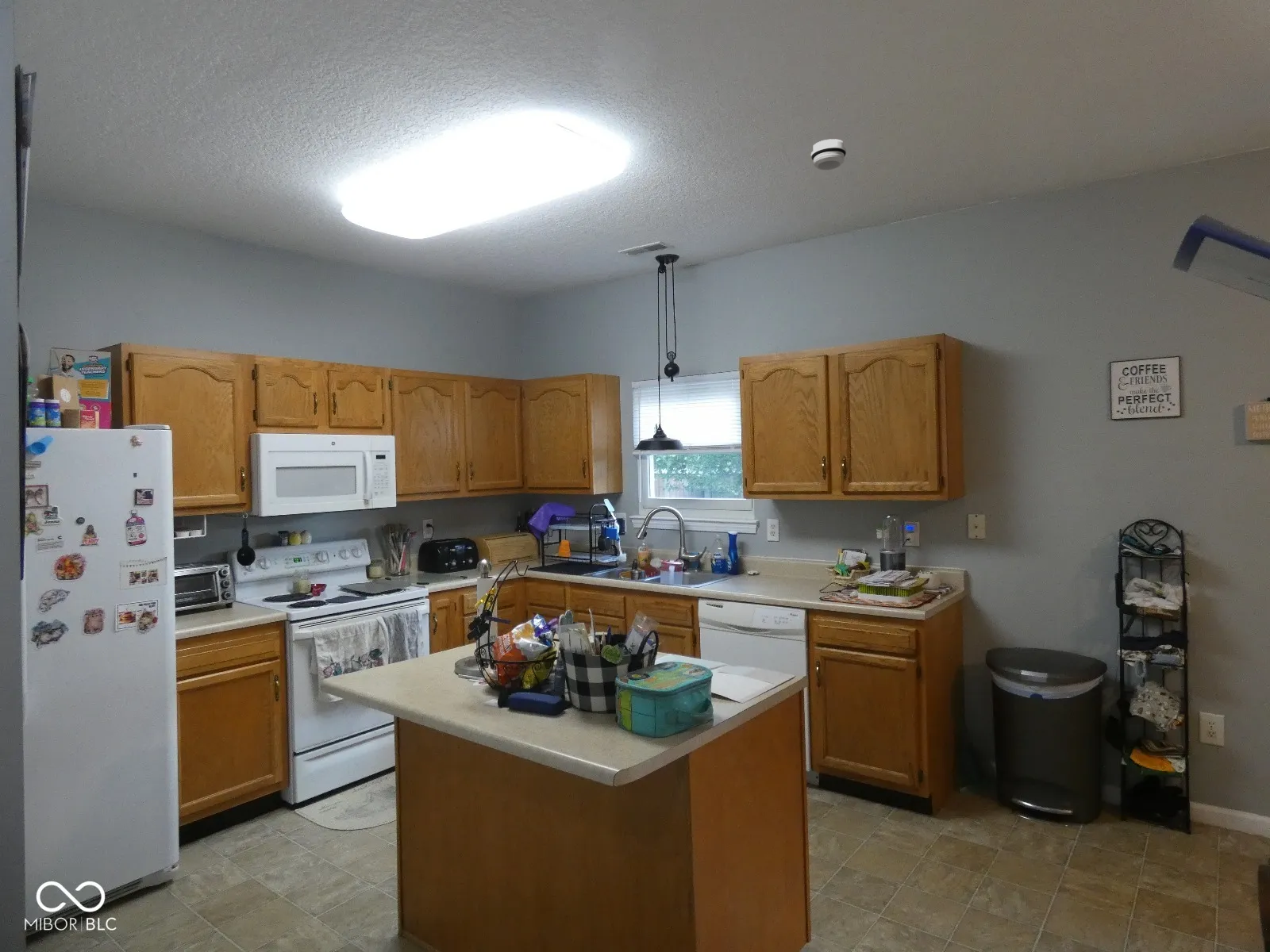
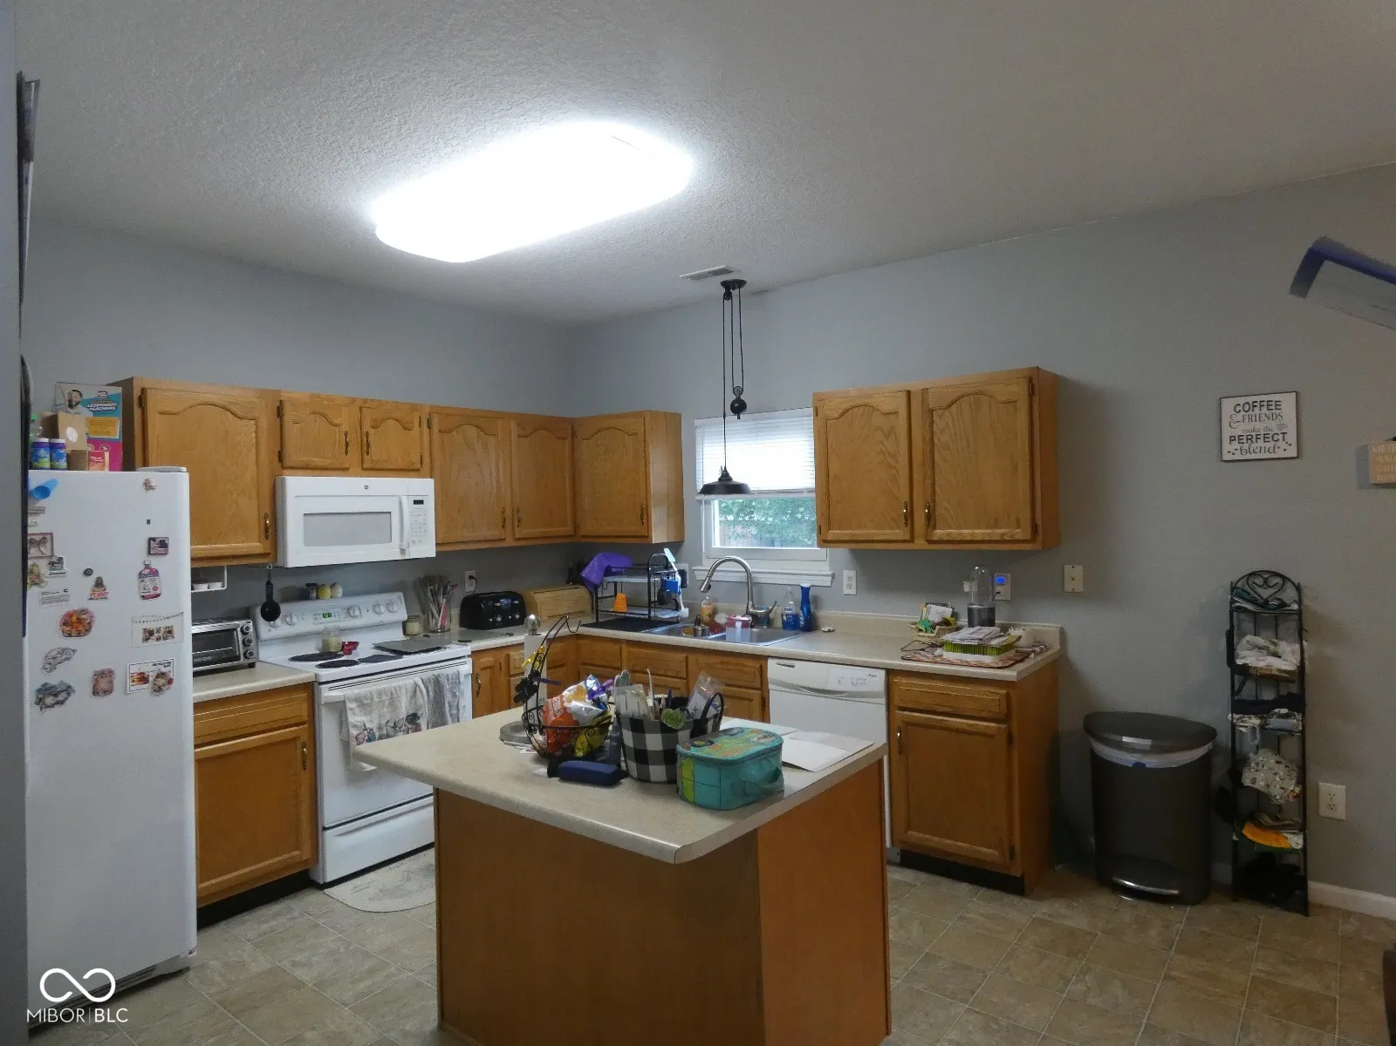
- smoke detector [810,138,847,171]
